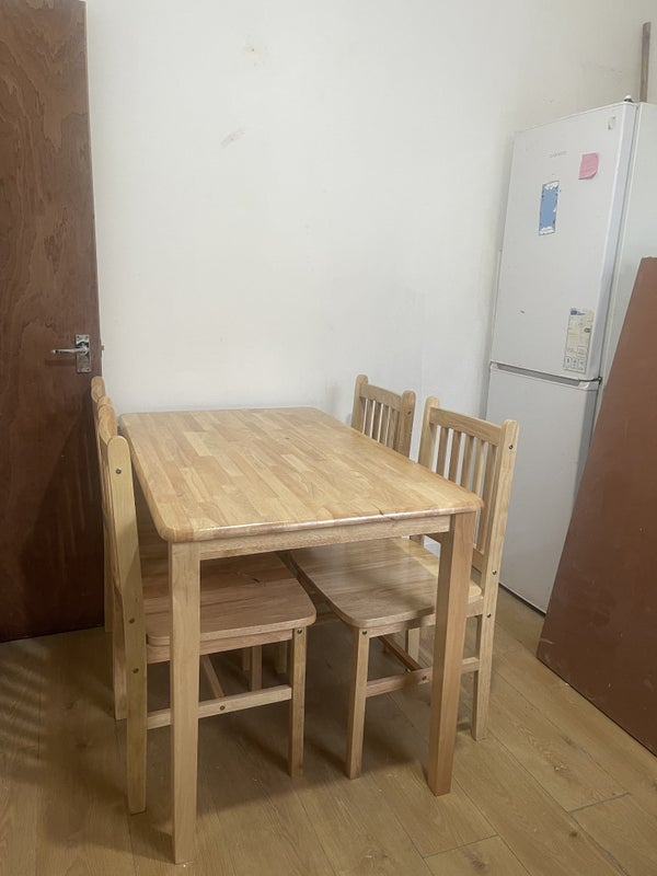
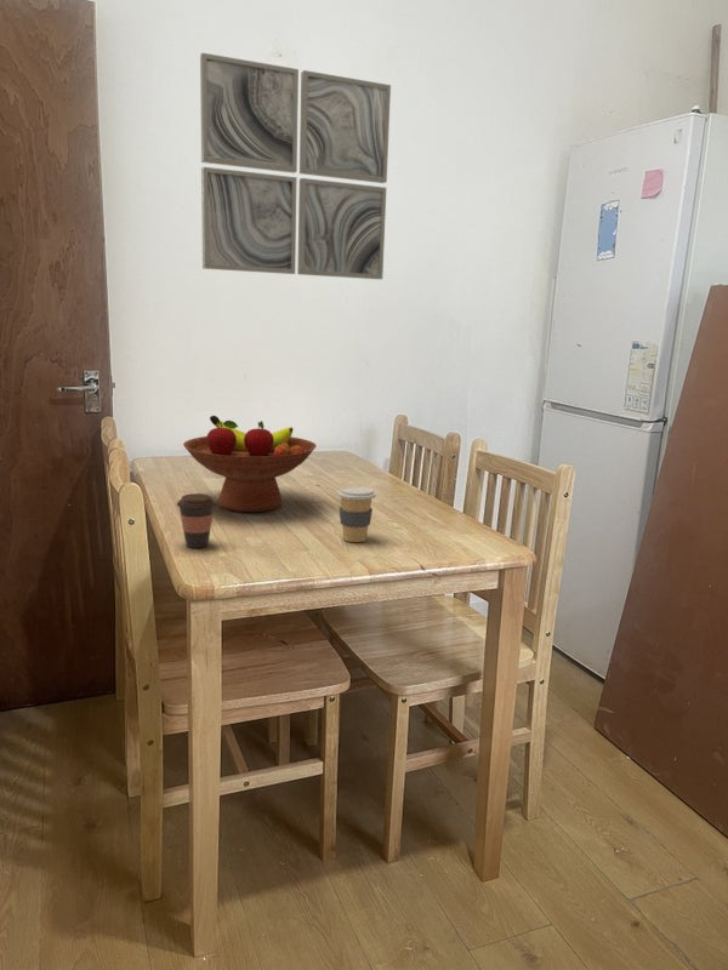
+ coffee cup [176,492,217,549]
+ wall art [199,51,392,280]
+ coffee cup [336,485,377,543]
+ fruit bowl [182,415,318,513]
